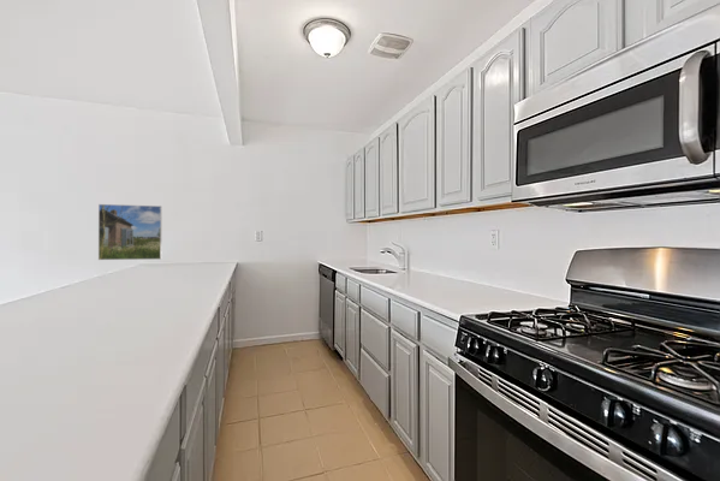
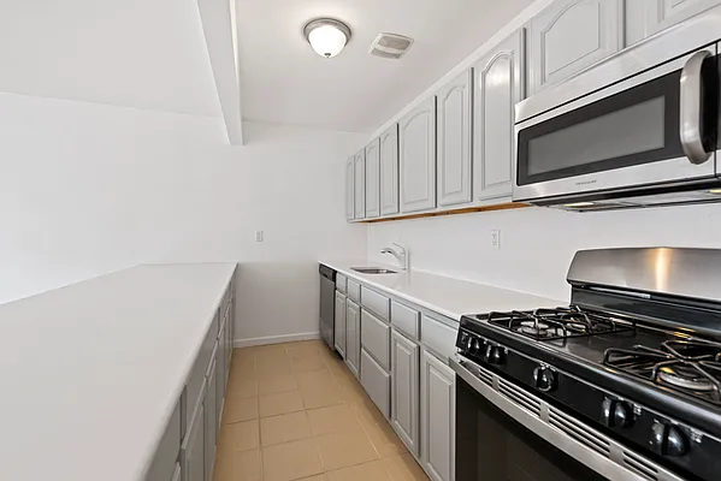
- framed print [97,203,162,261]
